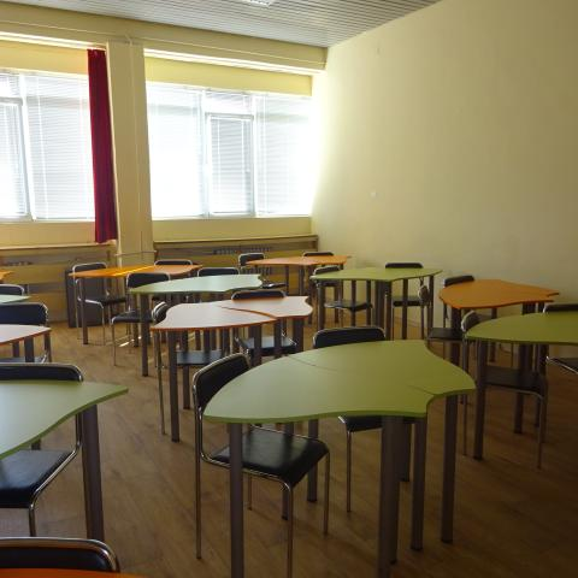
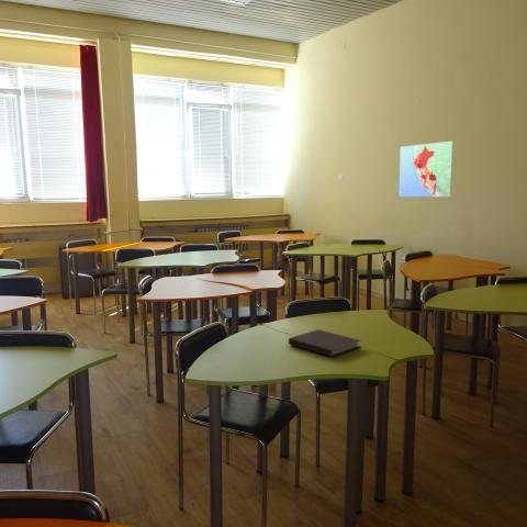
+ map [399,141,455,198]
+ notebook [288,328,361,358]
